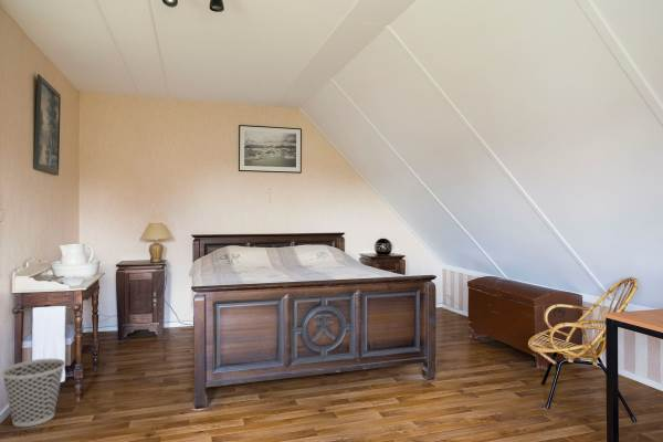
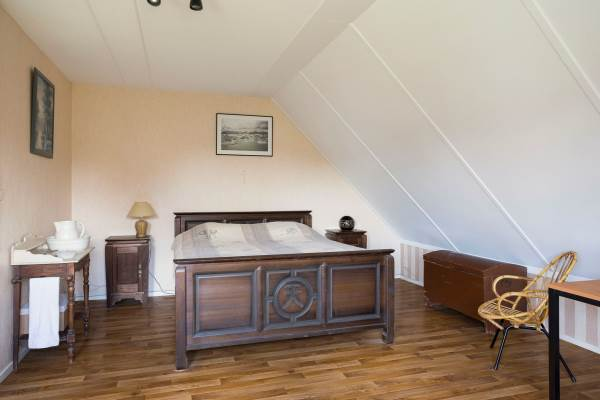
- wastebasket [0,358,66,428]
